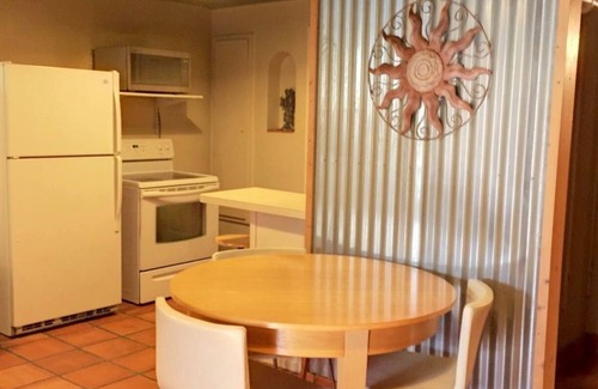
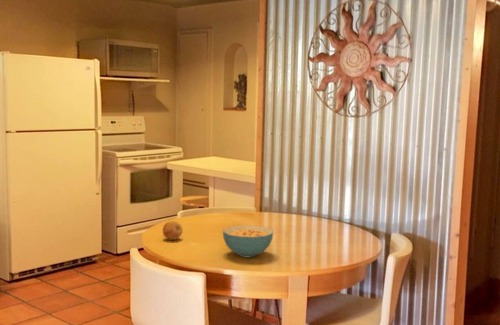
+ cereal bowl [222,224,274,258]
+ fruit [162,220,183,241]
